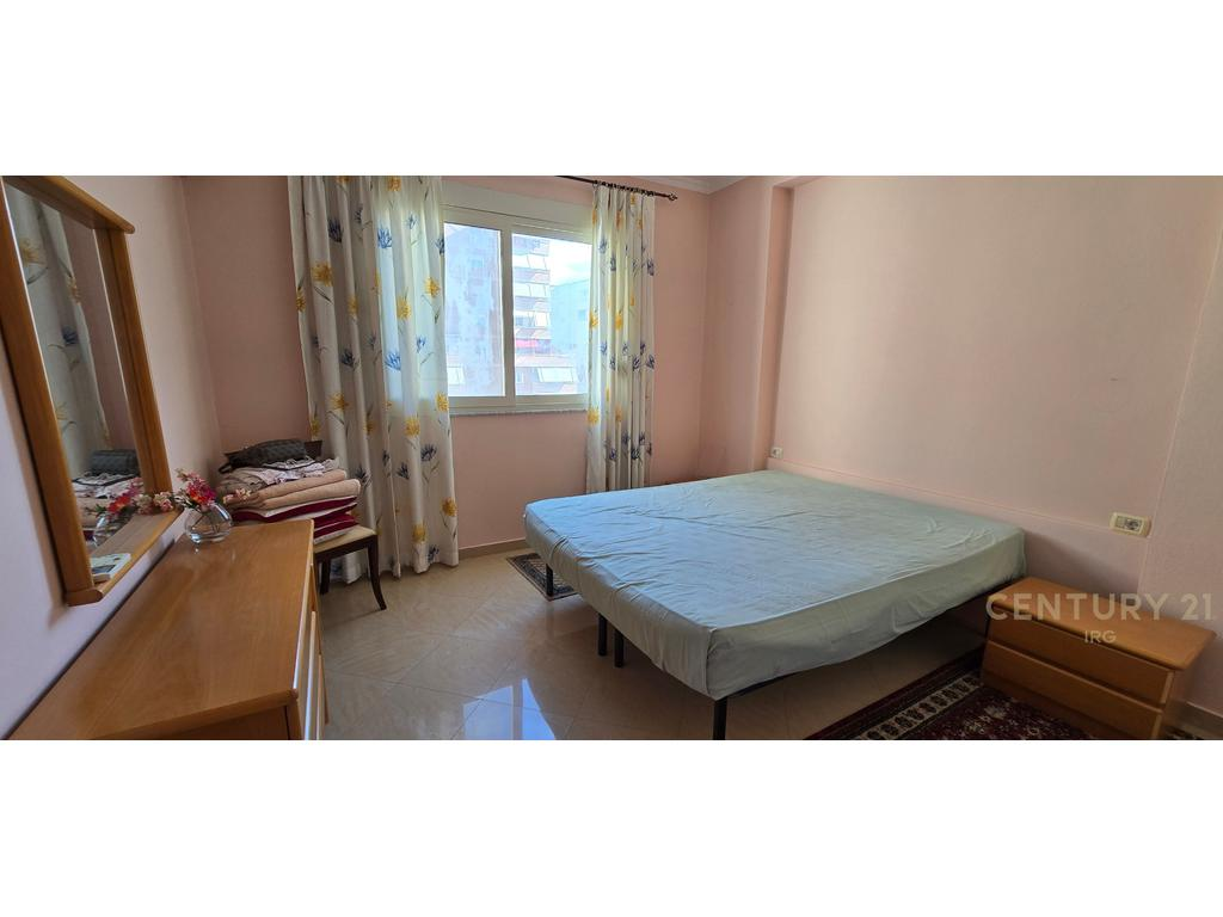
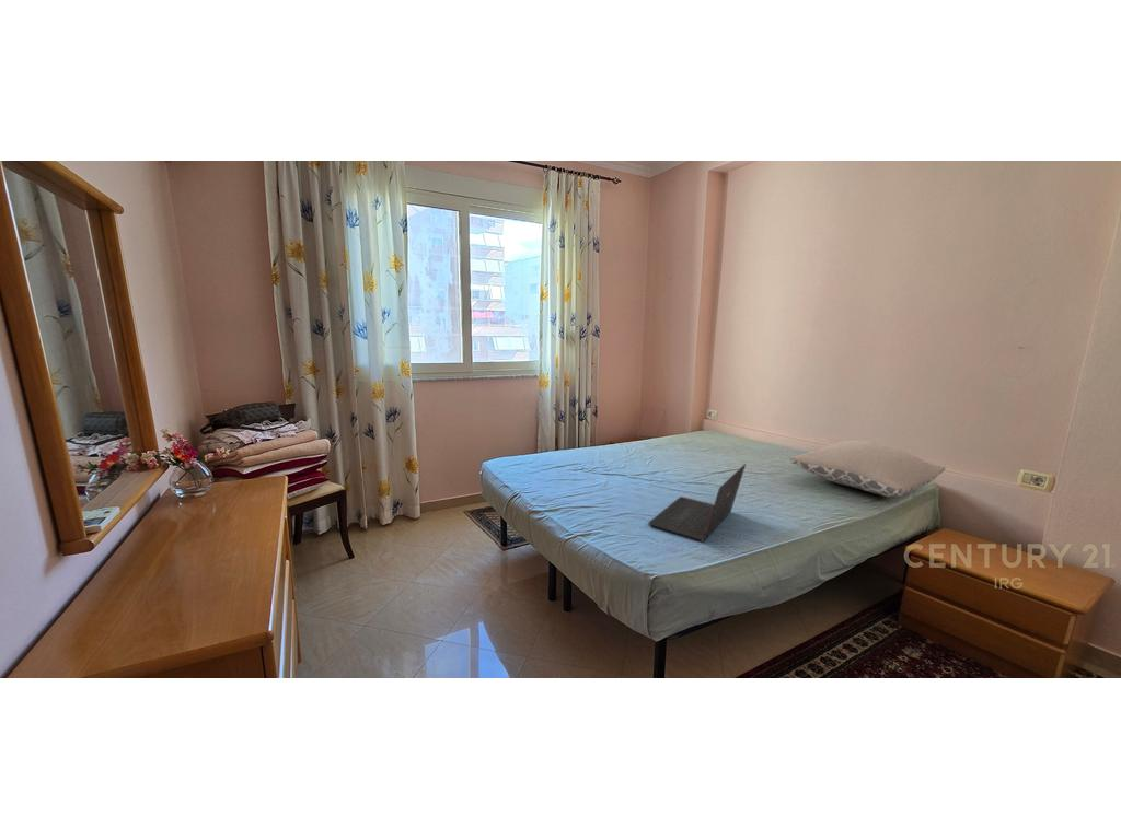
+ pillow [789,440,946,499]
+ laptop [647,463,747,542]
